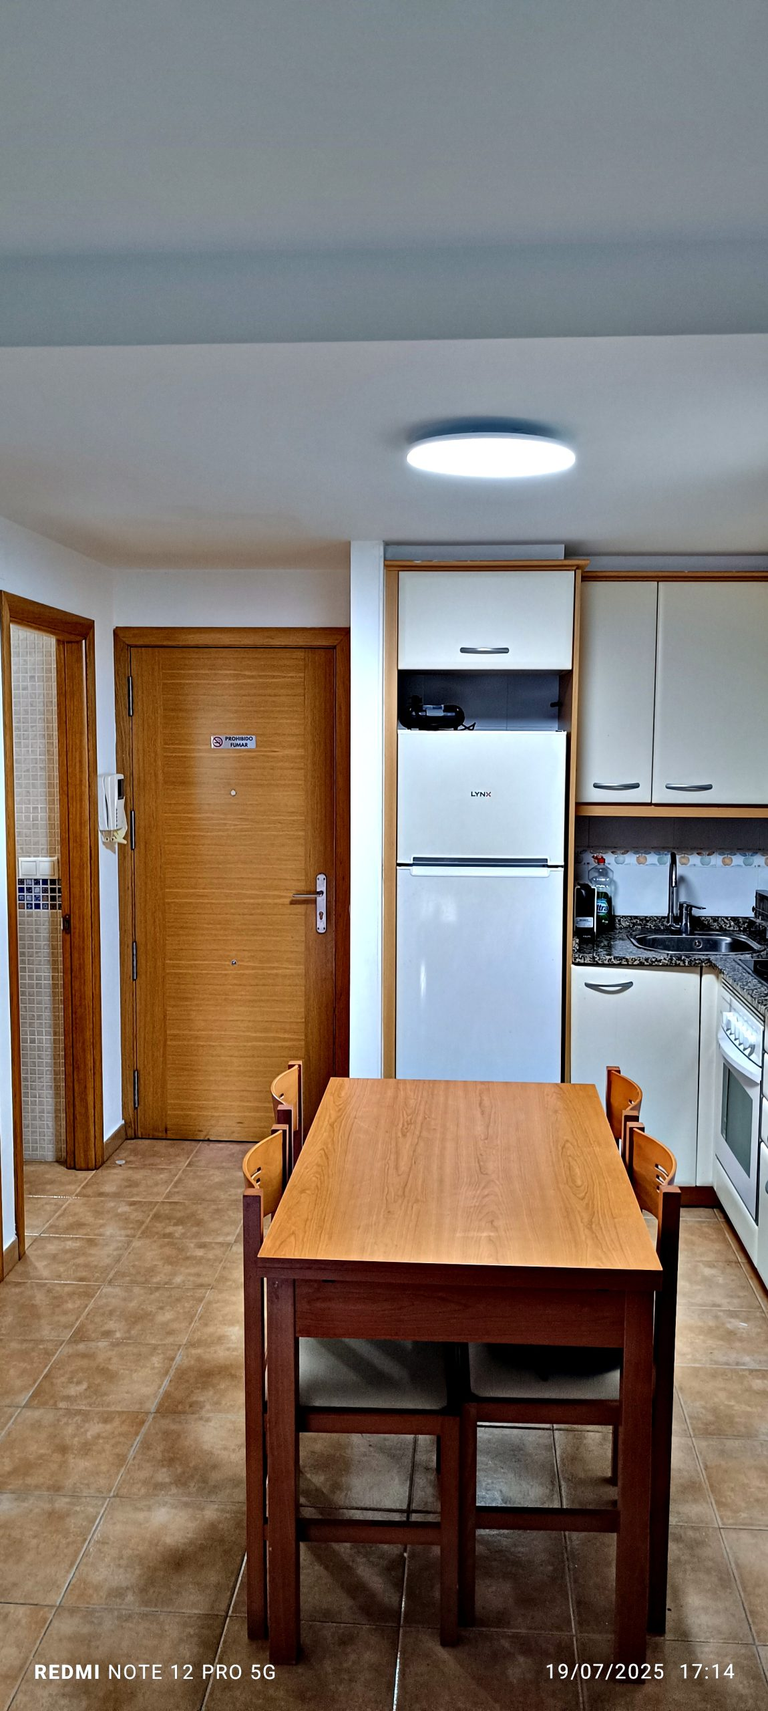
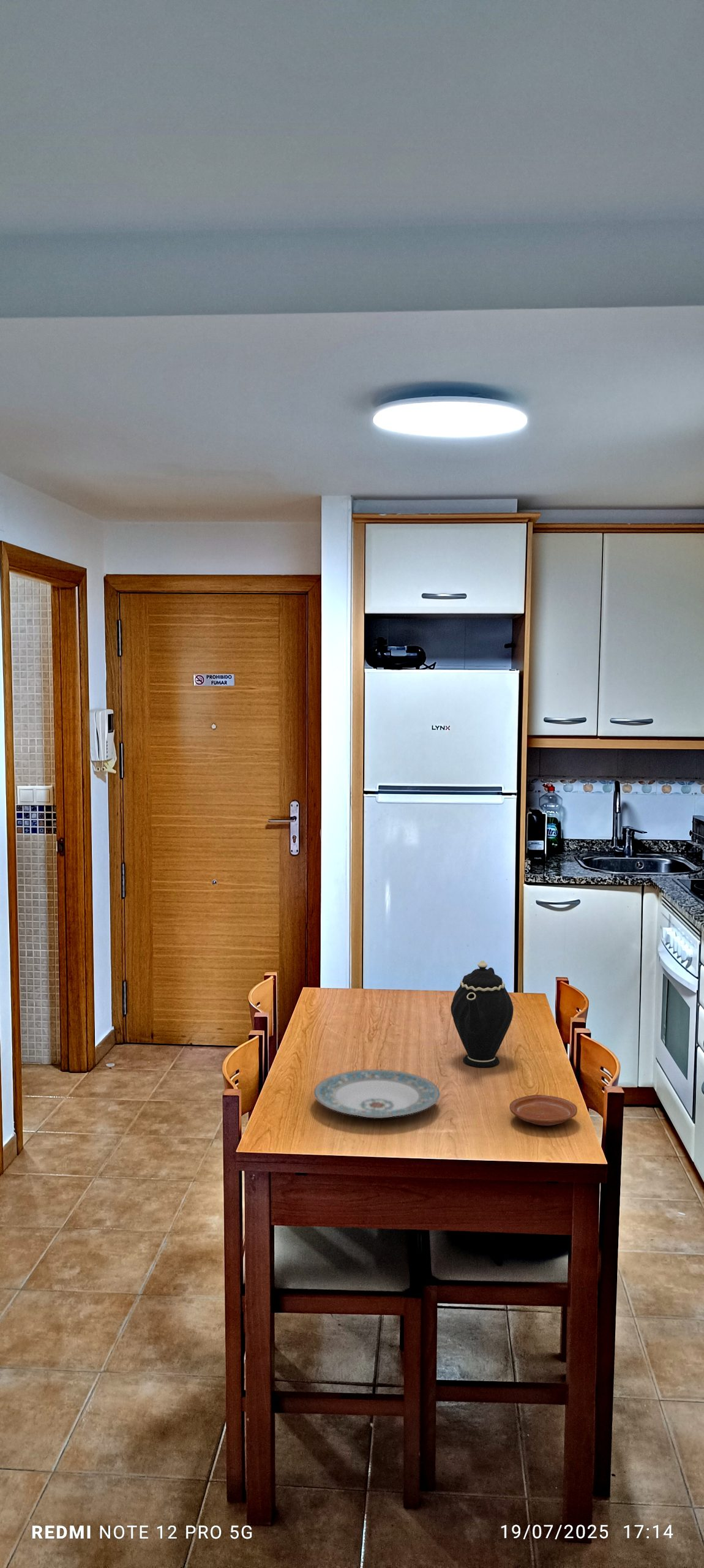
+ plate [509,1094,578,1126]
+ teapot [450,960,514,1068]
+ plate [313,1069,441,1119]
